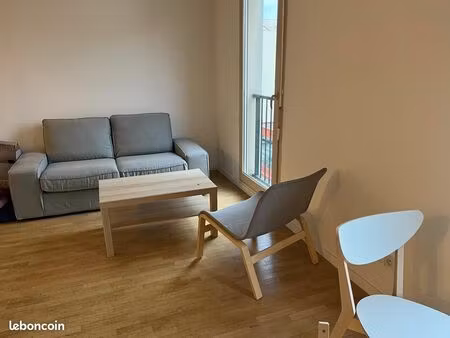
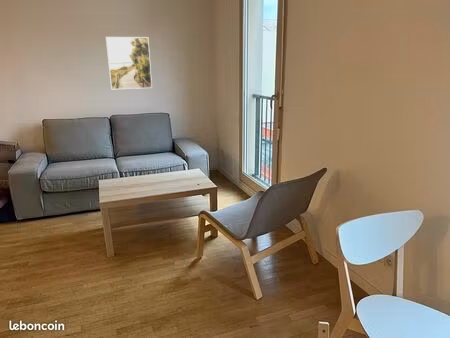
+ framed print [105,36,153,90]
